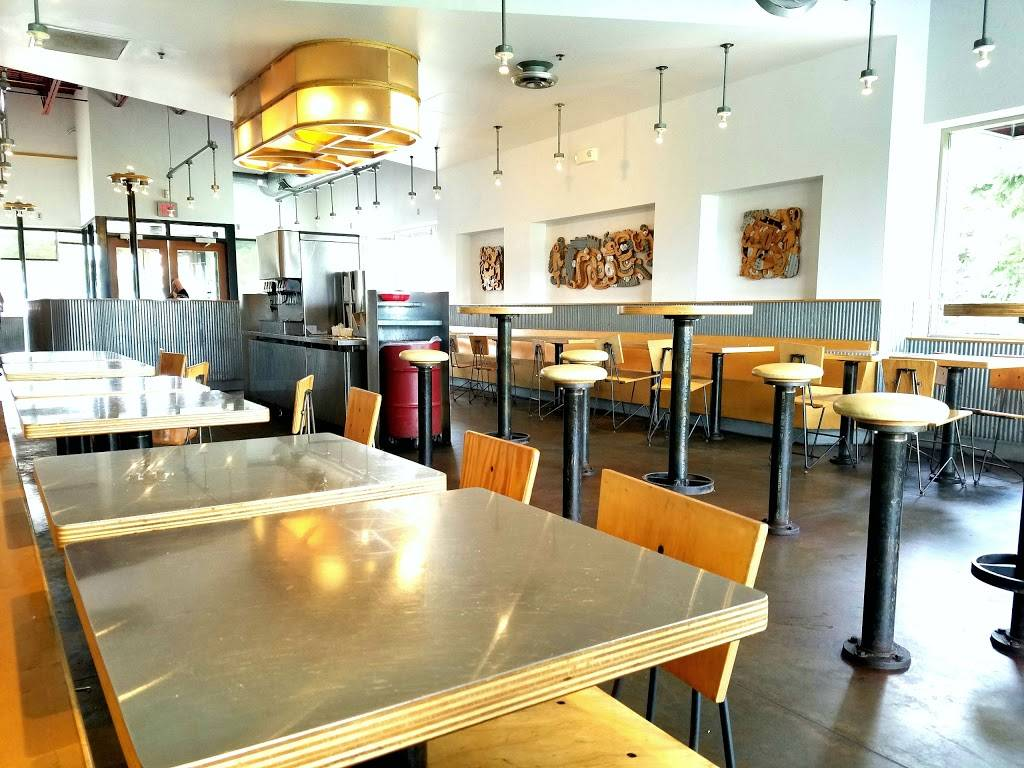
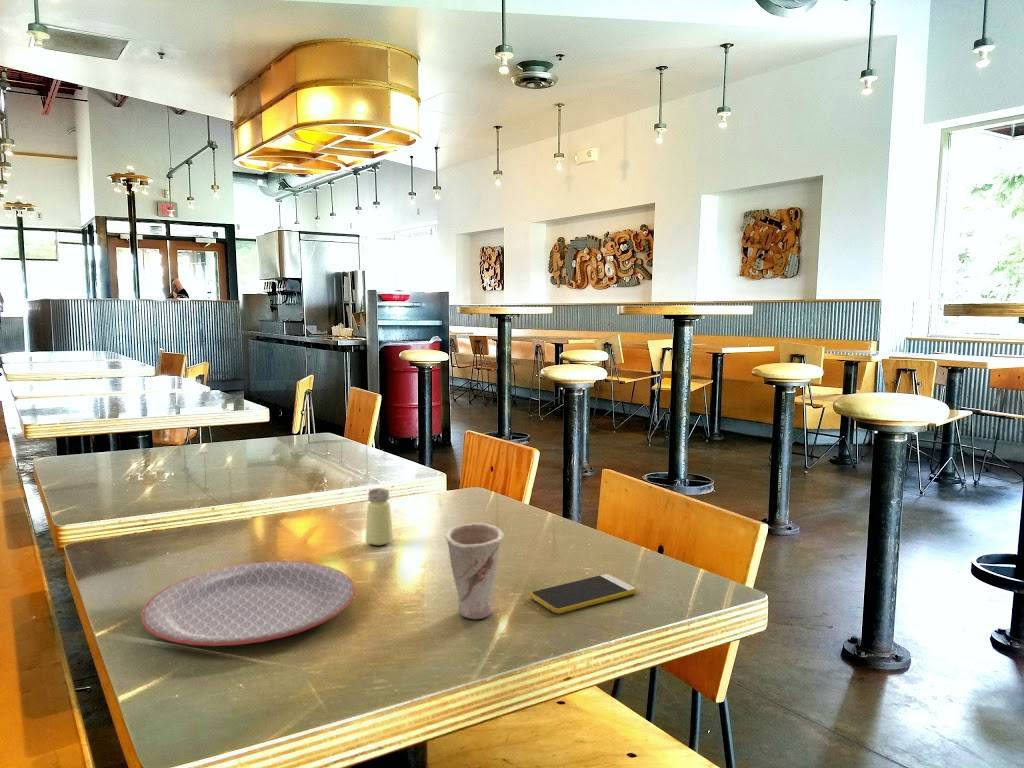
+ smartphone [529,573,637,615]
+ saltshaker [365,487,394,546]
+ cup [444,522,504,620]
+ plate [140,560,356,647]
